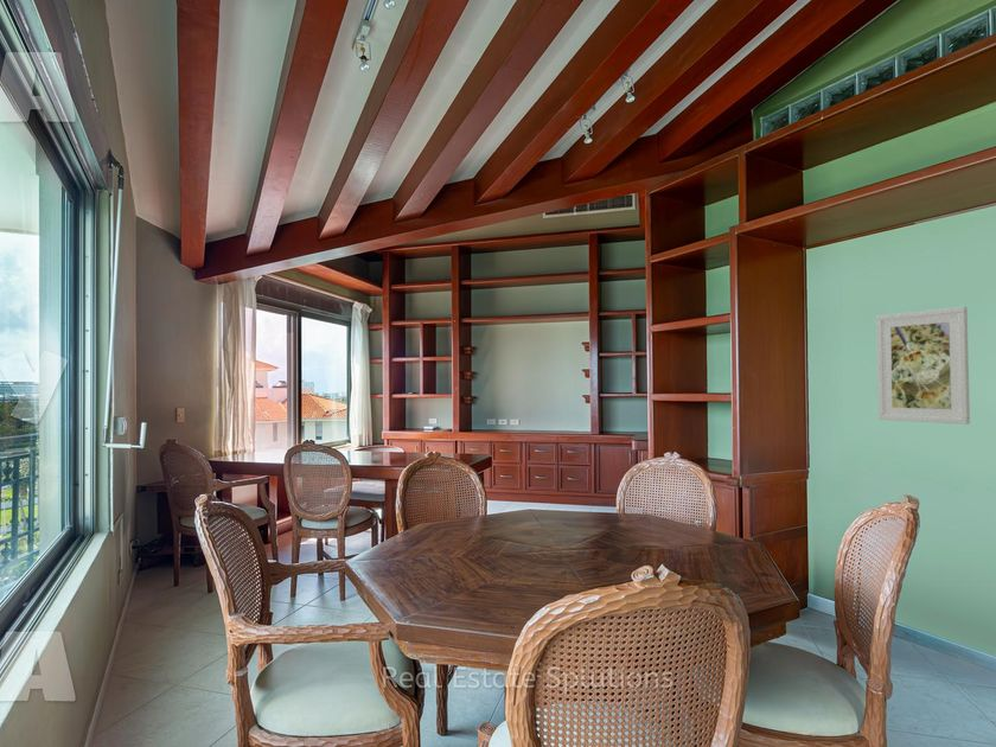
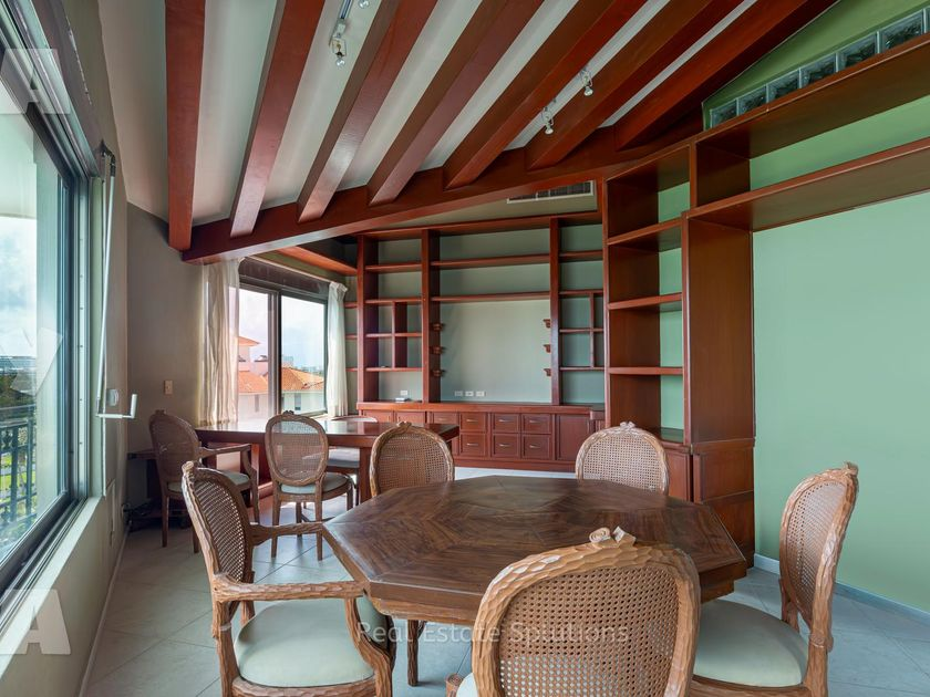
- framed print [875,306,971,426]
